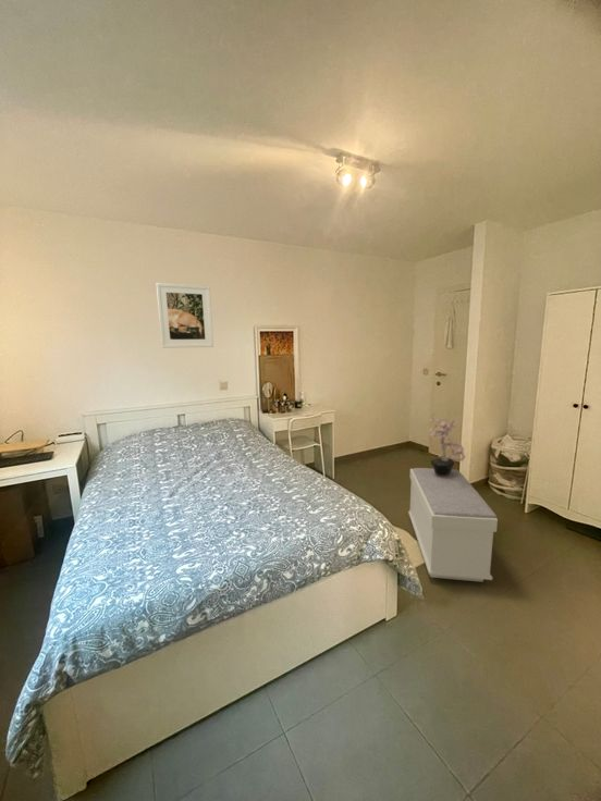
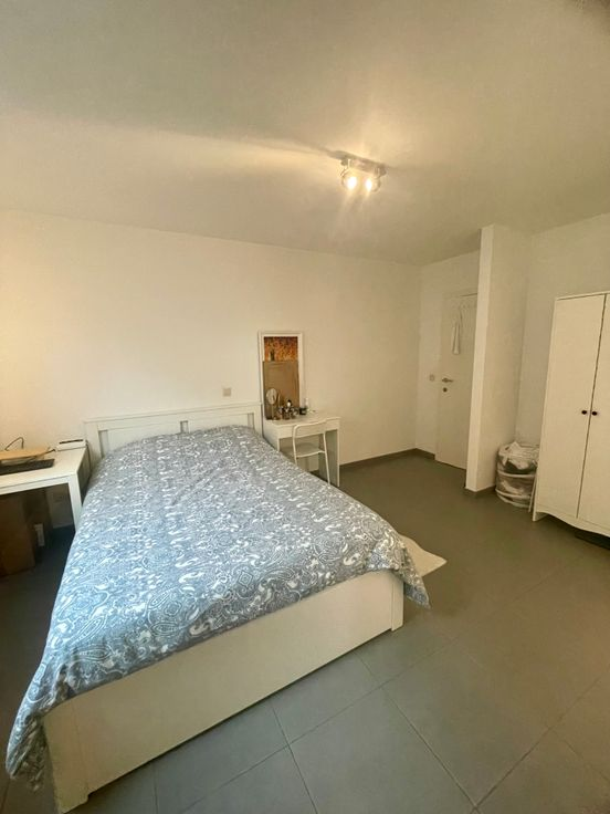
- bench [407,467,499,583]
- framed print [155,282,214,349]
- potted plant [429,412,467,476]
